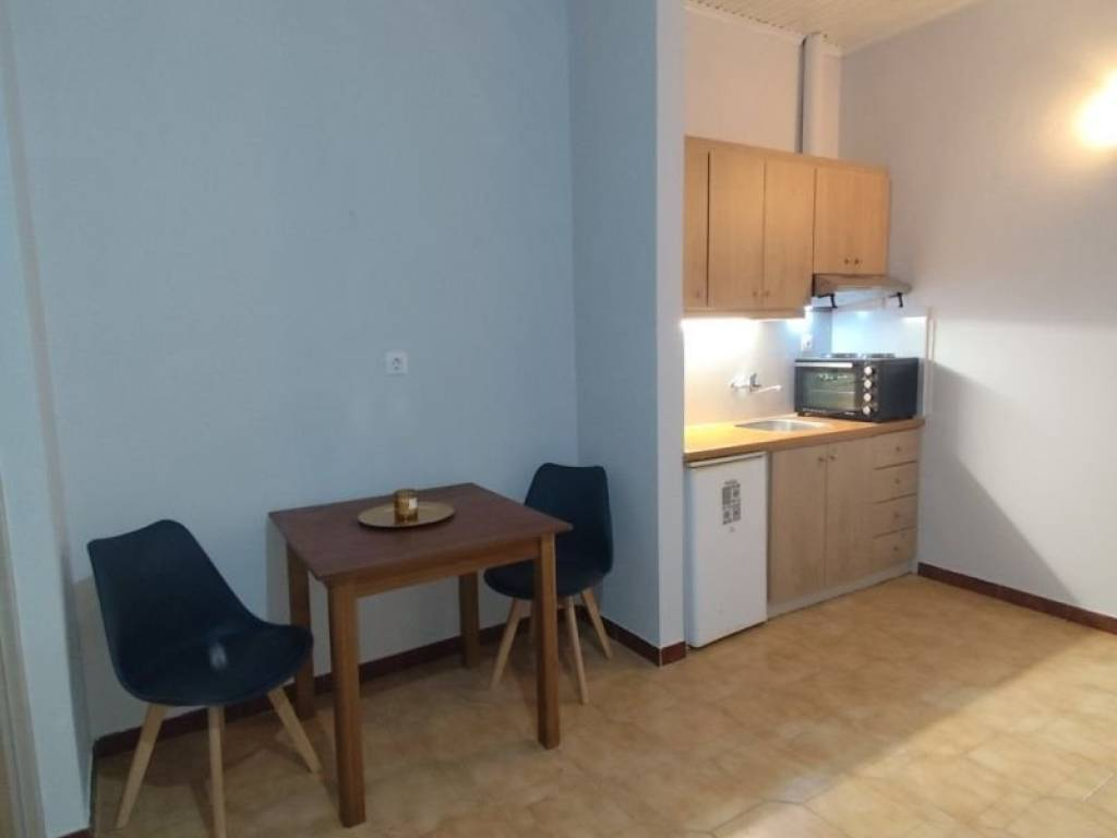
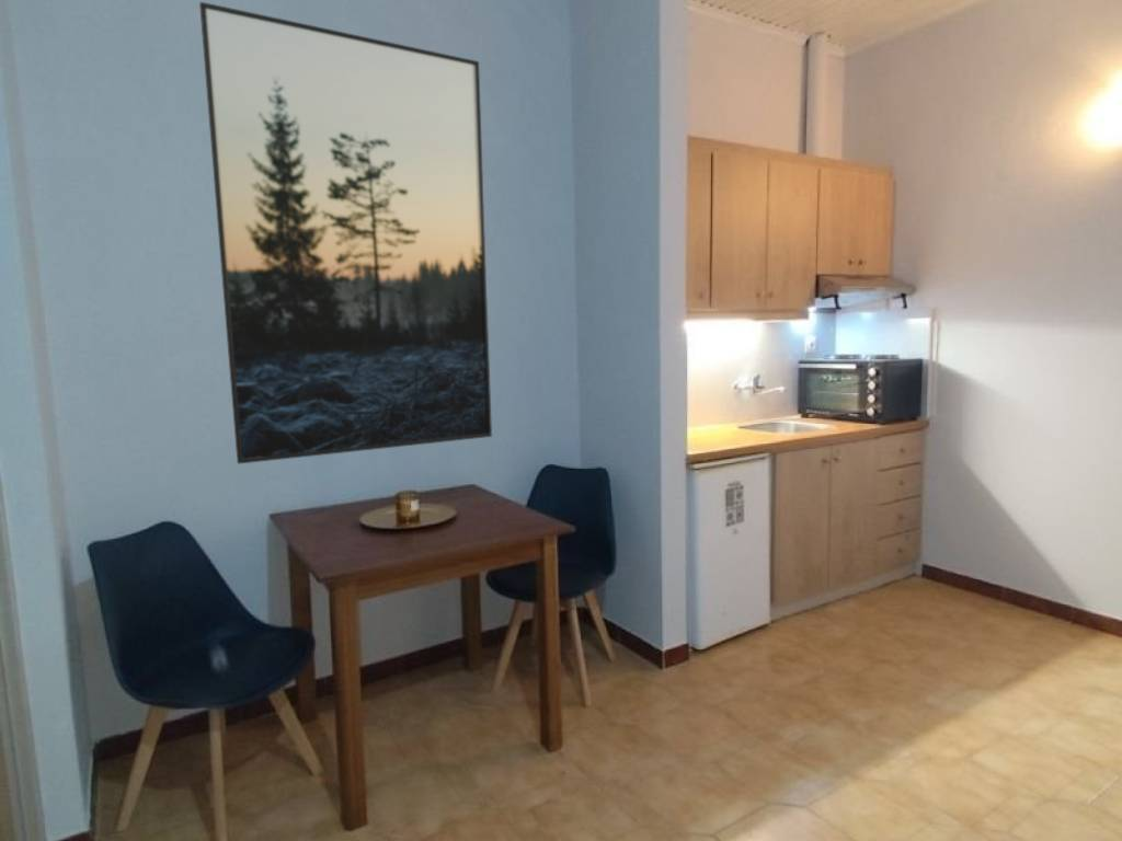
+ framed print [198,1,493,464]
